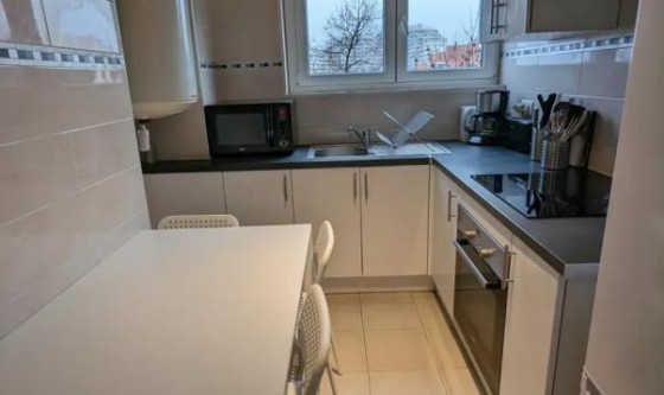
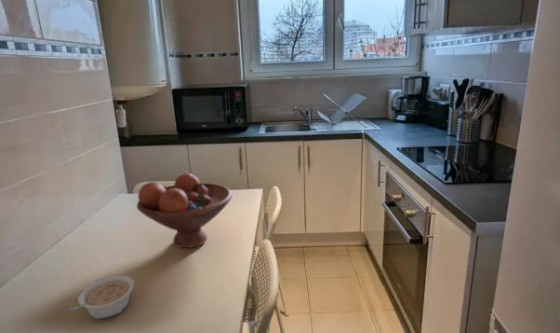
+ legume [69,274,135,320]
+ fruit bowl [136,172,233,249]
